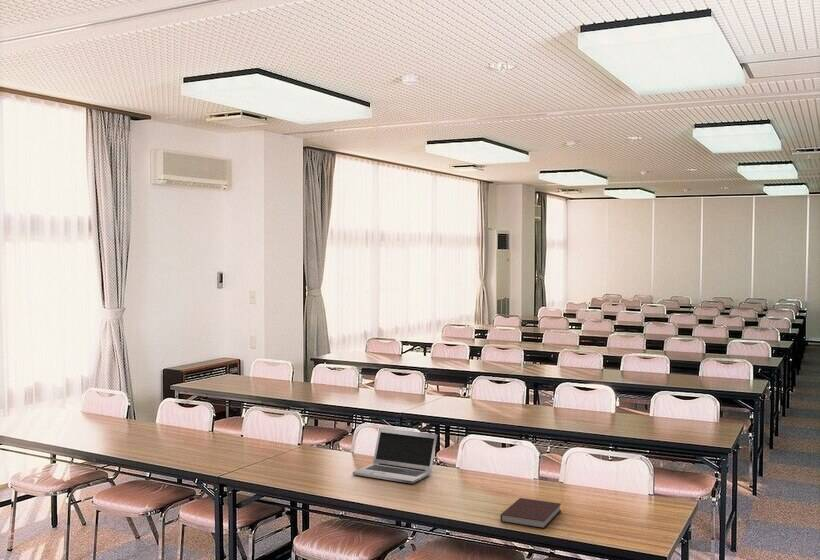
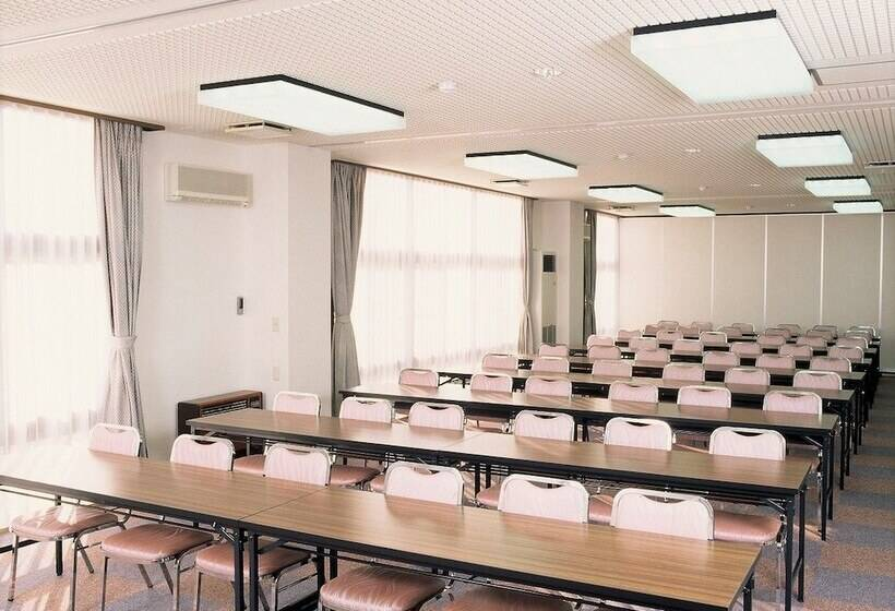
- laptop [352,427,438,485]
- notebook [499,497,562,529]
